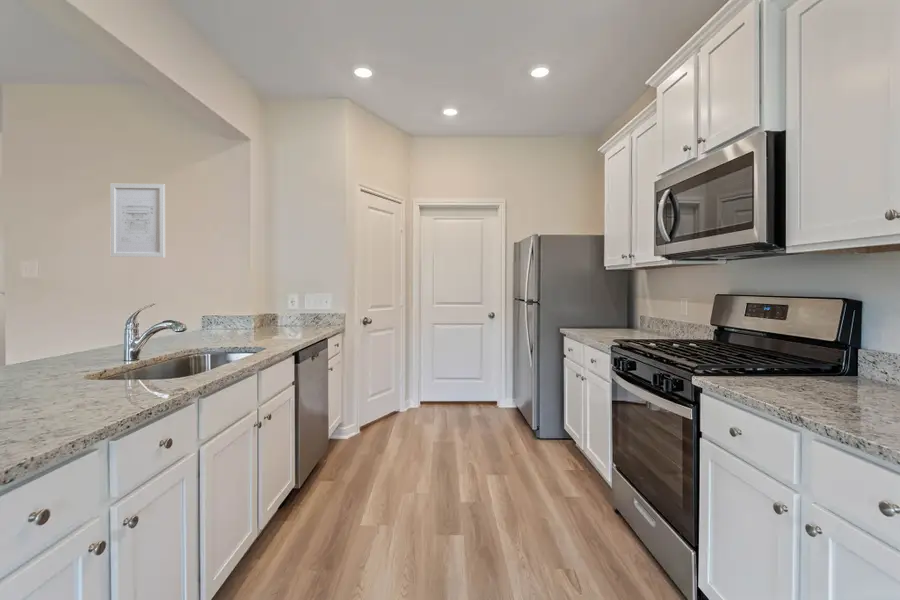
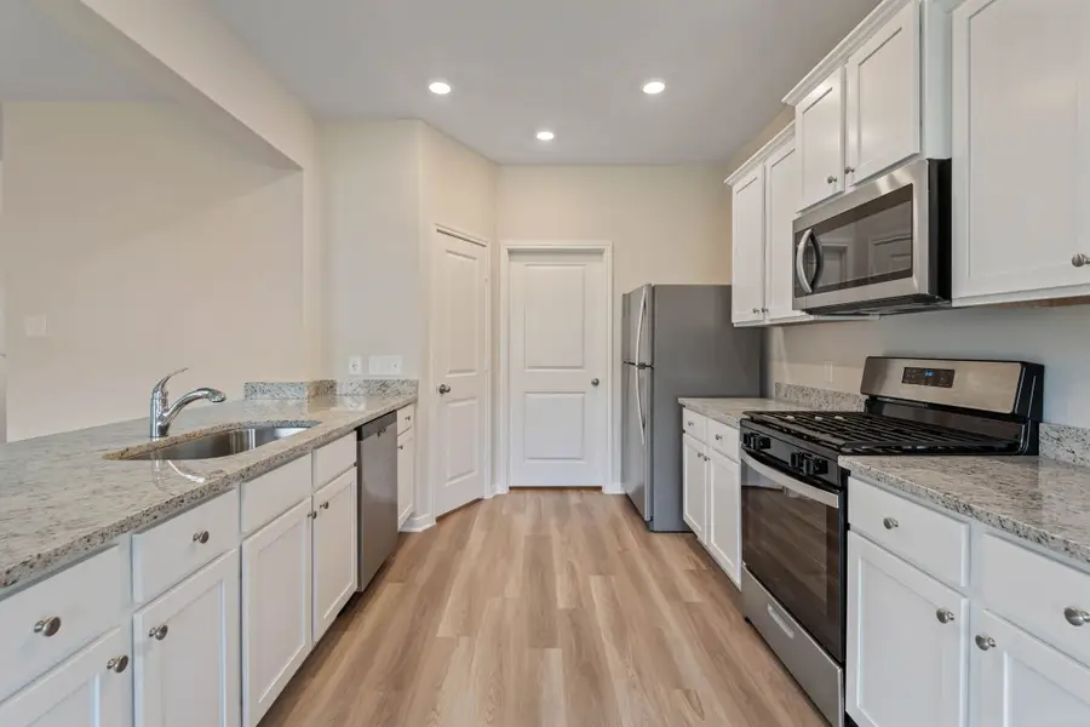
- wall art [109,183,166,258]
